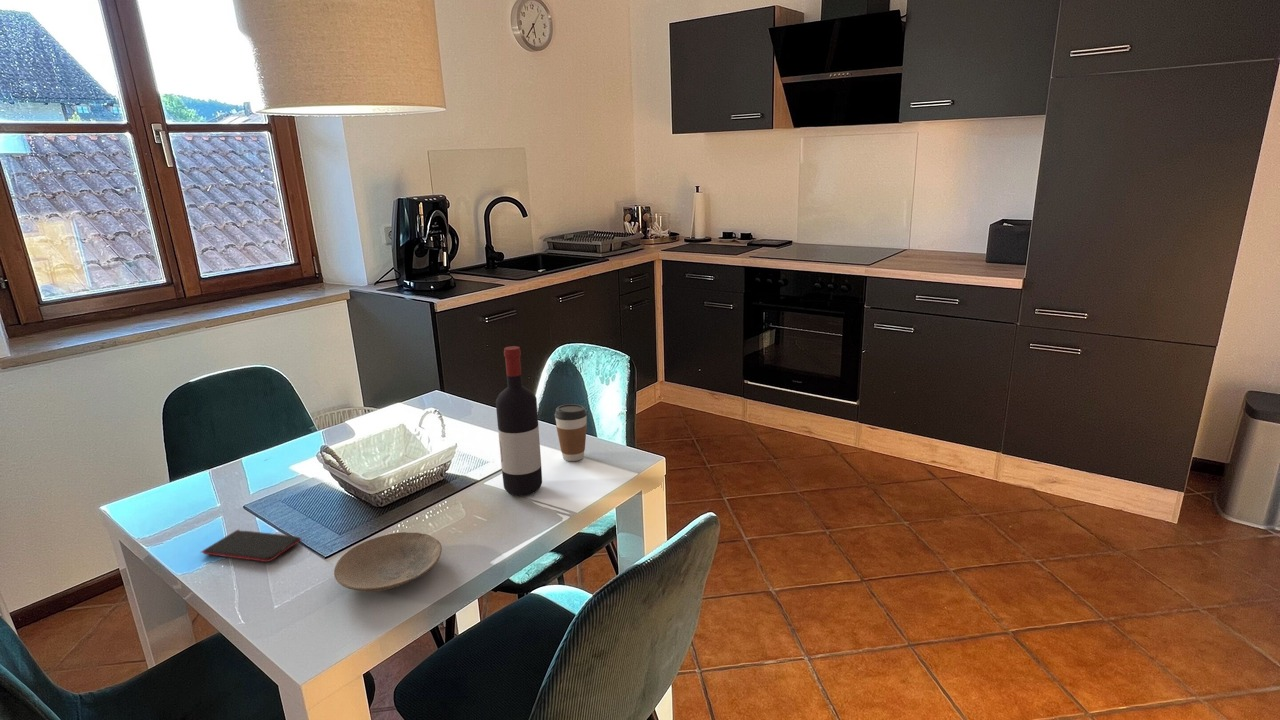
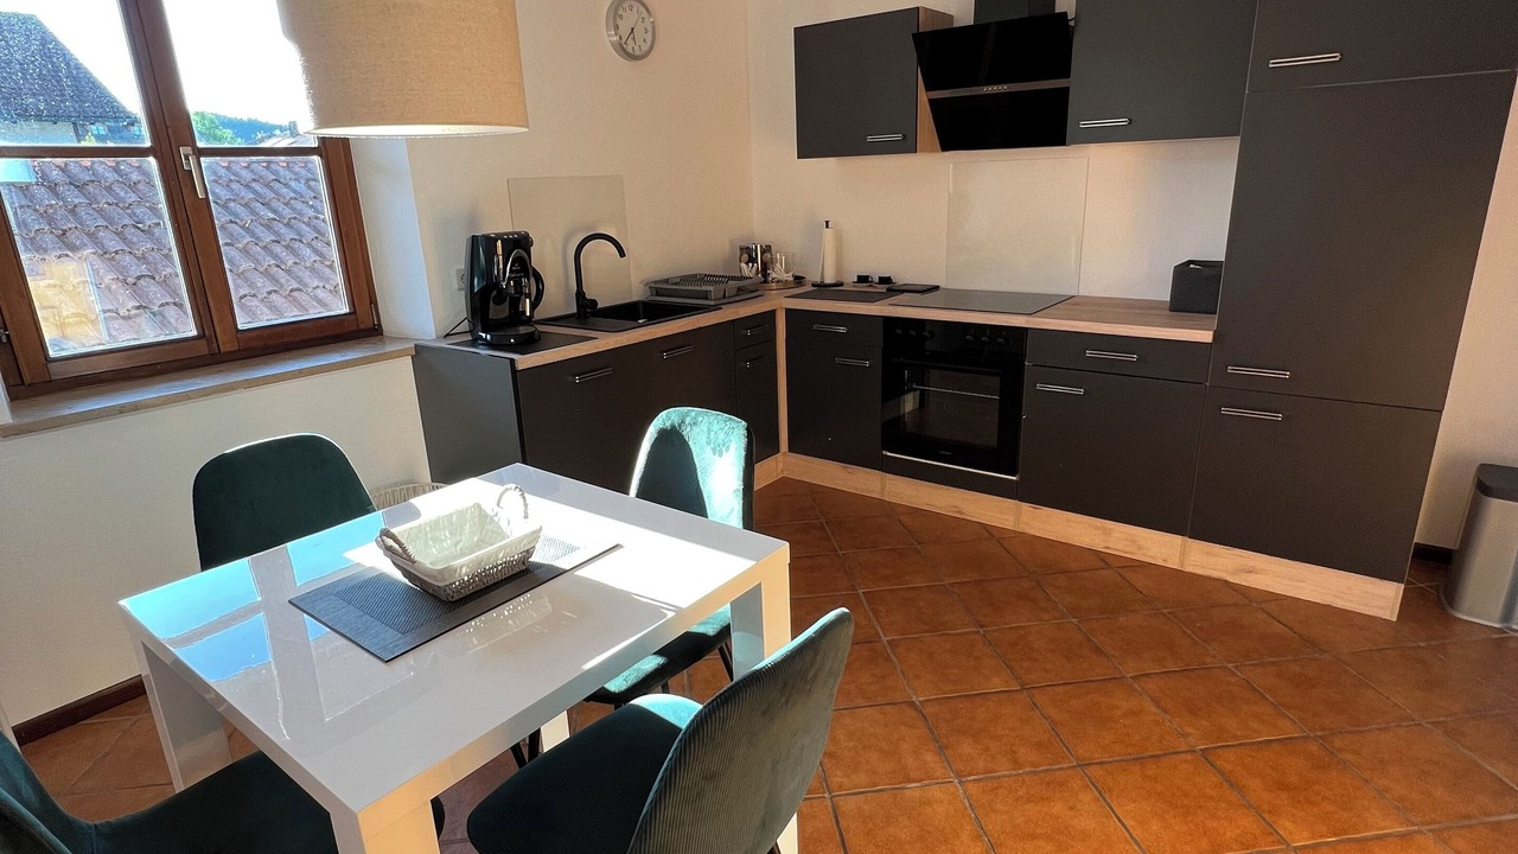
- plate [333,531,443,592]
- wine bottle [495,345,543,497]
- coffee cup [553,403,588,462]
- smartphone [199,528,302,563]
